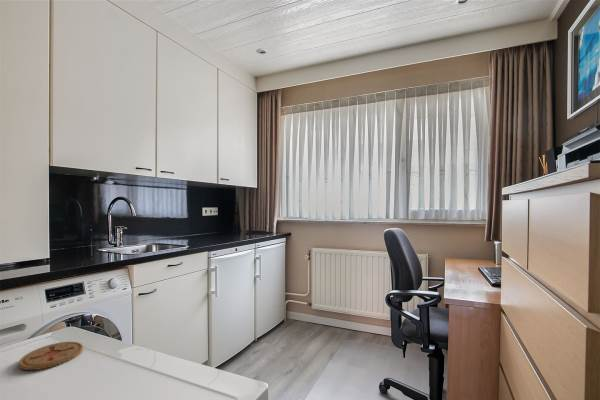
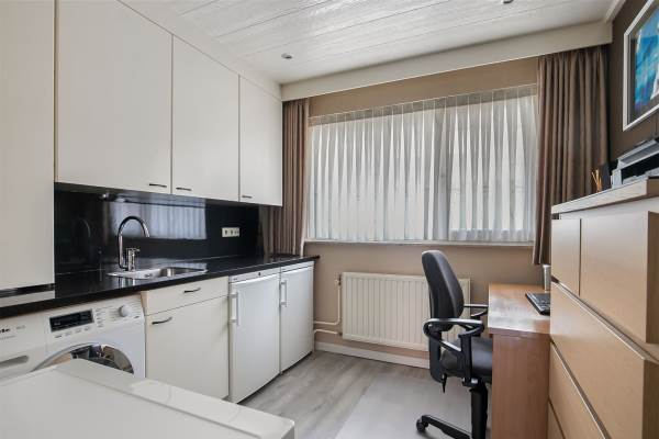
- coaster [18,341,84,371]
